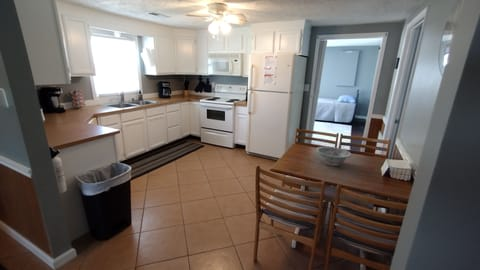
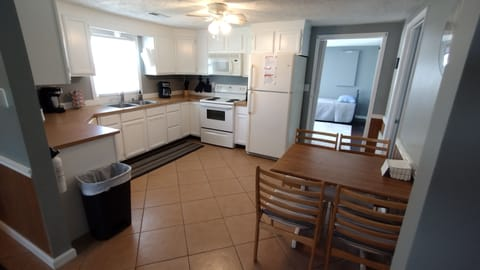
- decorative bowl [315,146,352,167]
